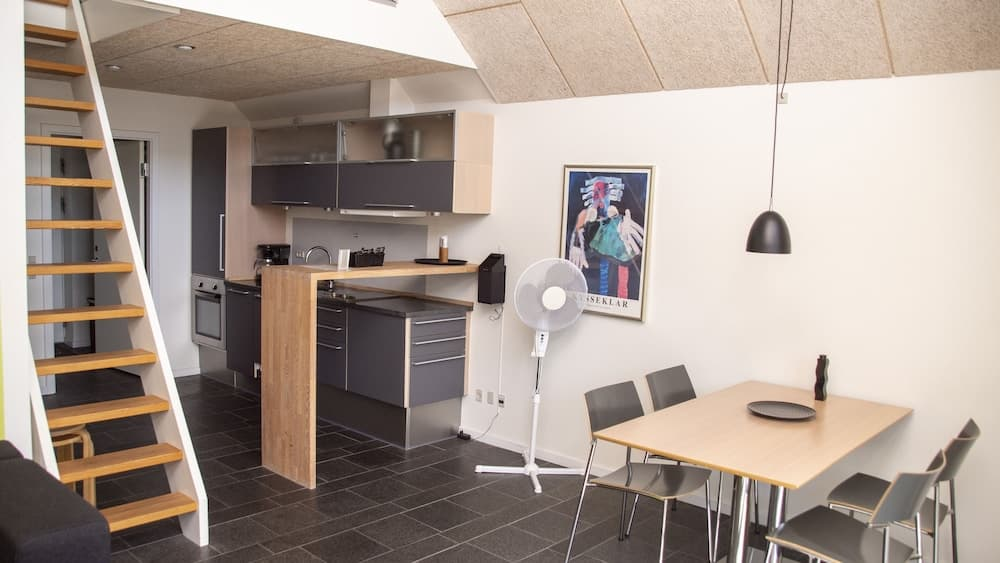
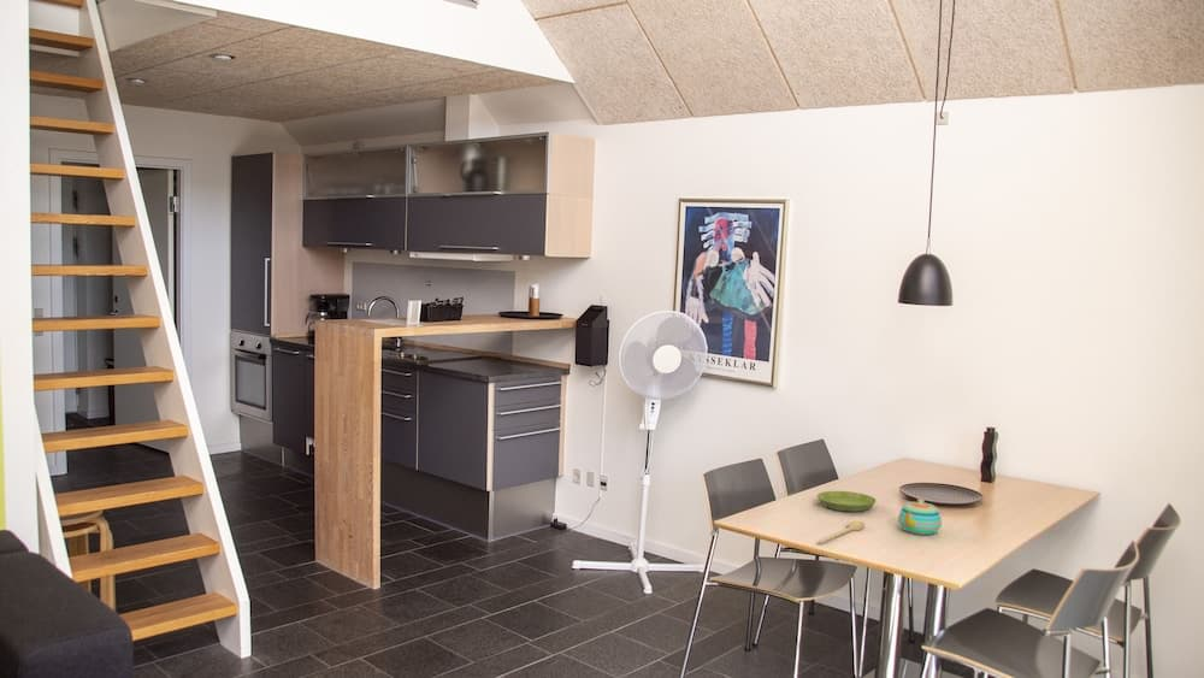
+ teapot [897,497,943,536]
+ saucer [816,490,878,513]
+ spoon [818,520,866,544]
